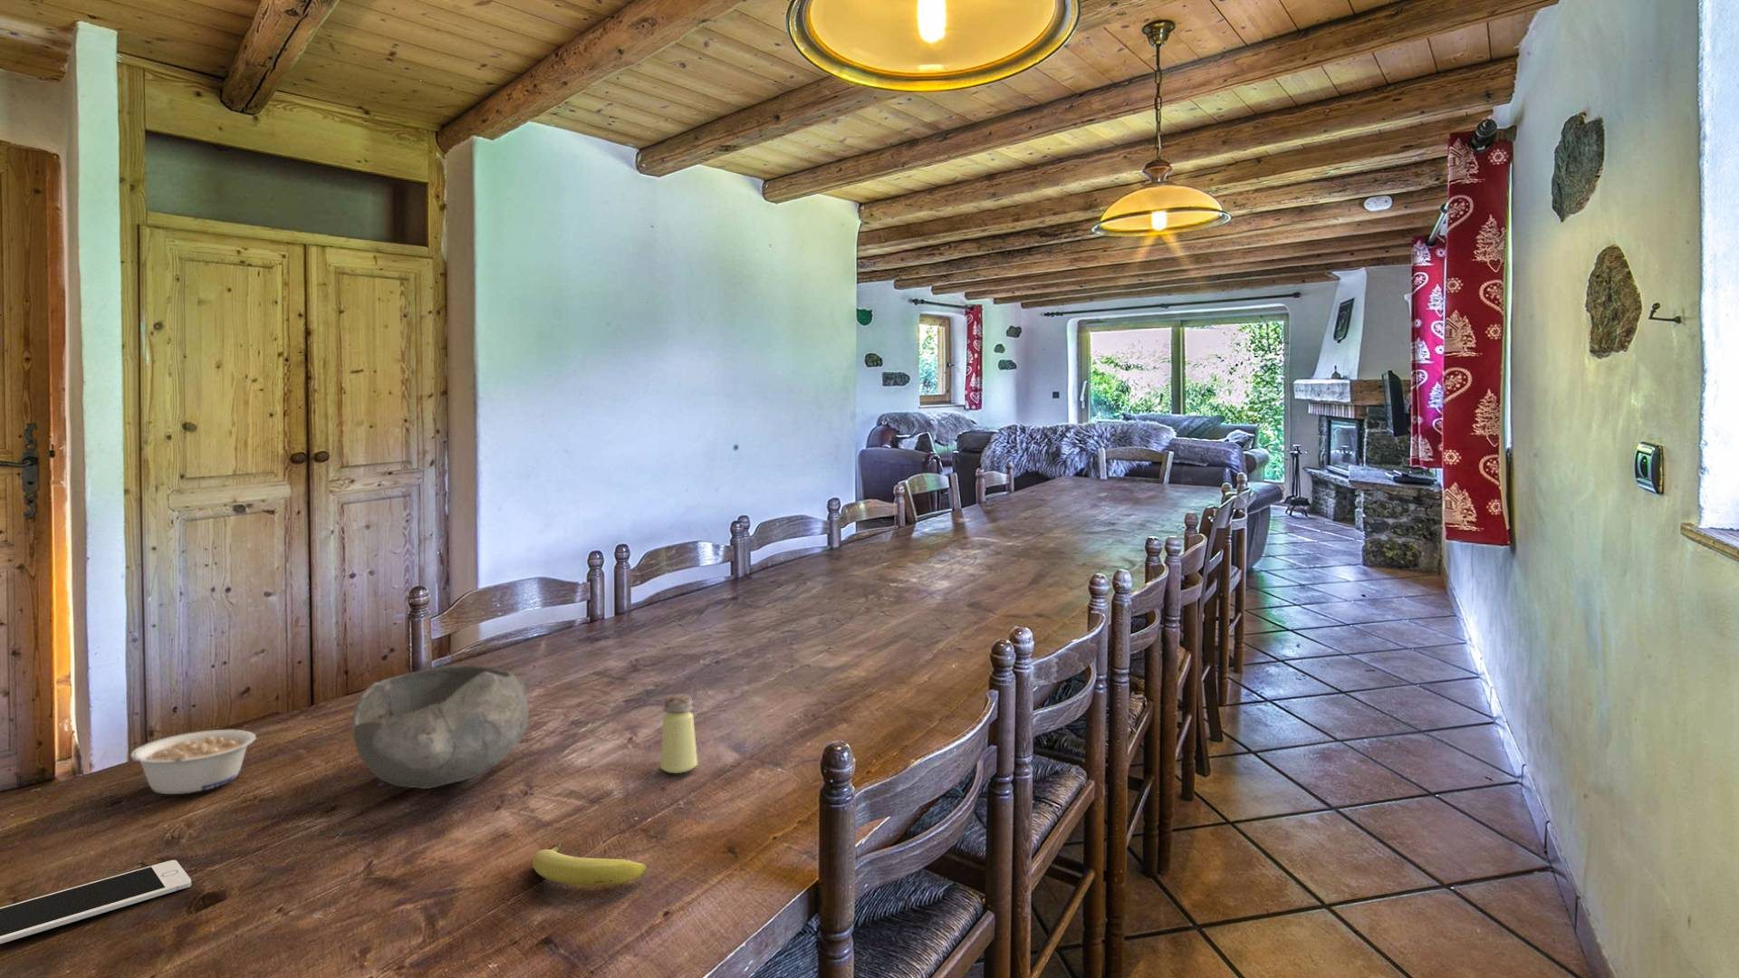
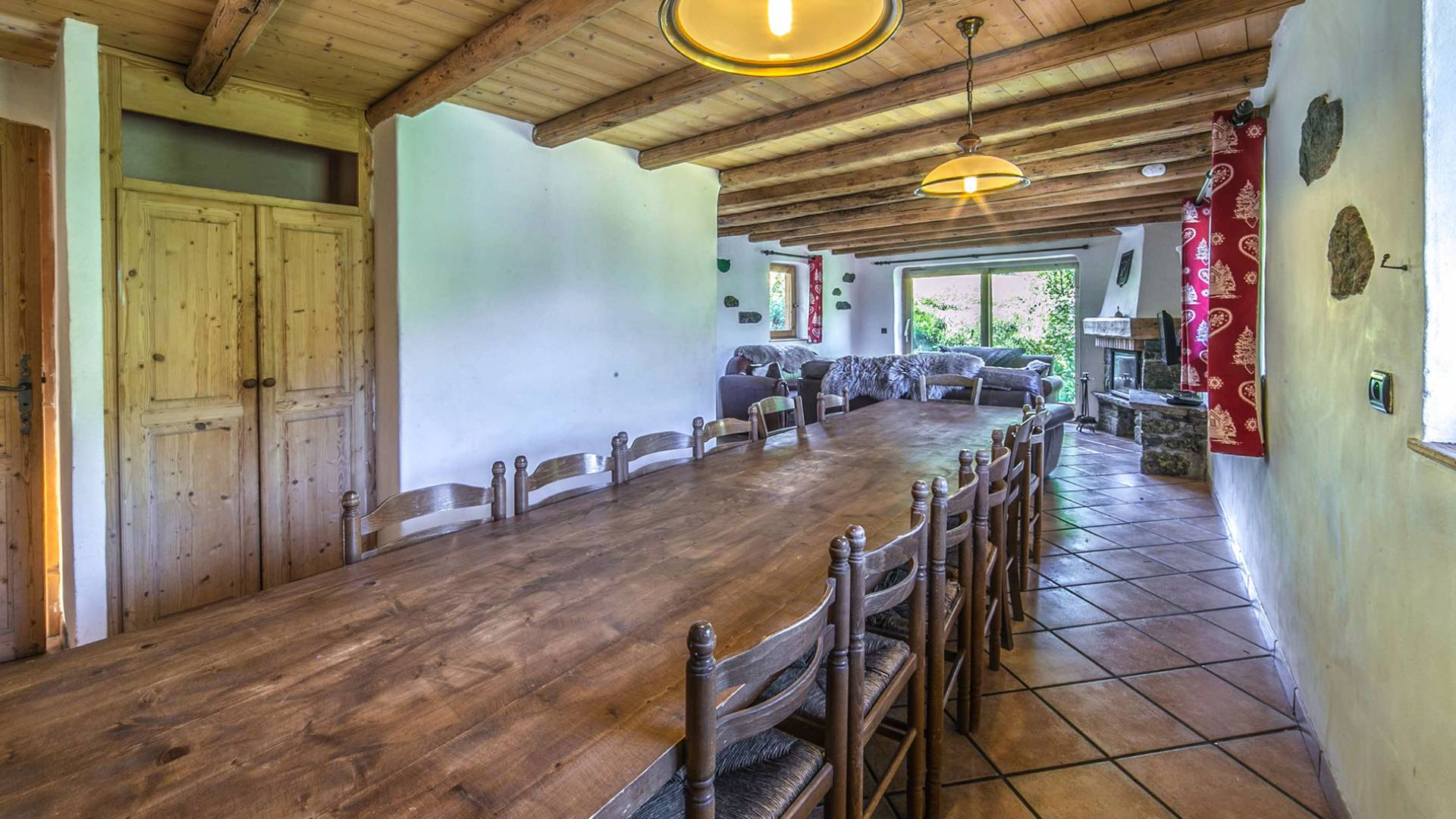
- legume [129,728,257,795]
- fruit [531,841,647,886]
- bowl [351,665,530,789]
- saltshaker [659,695,699,774]
- cell phone [0,860,192,945]
